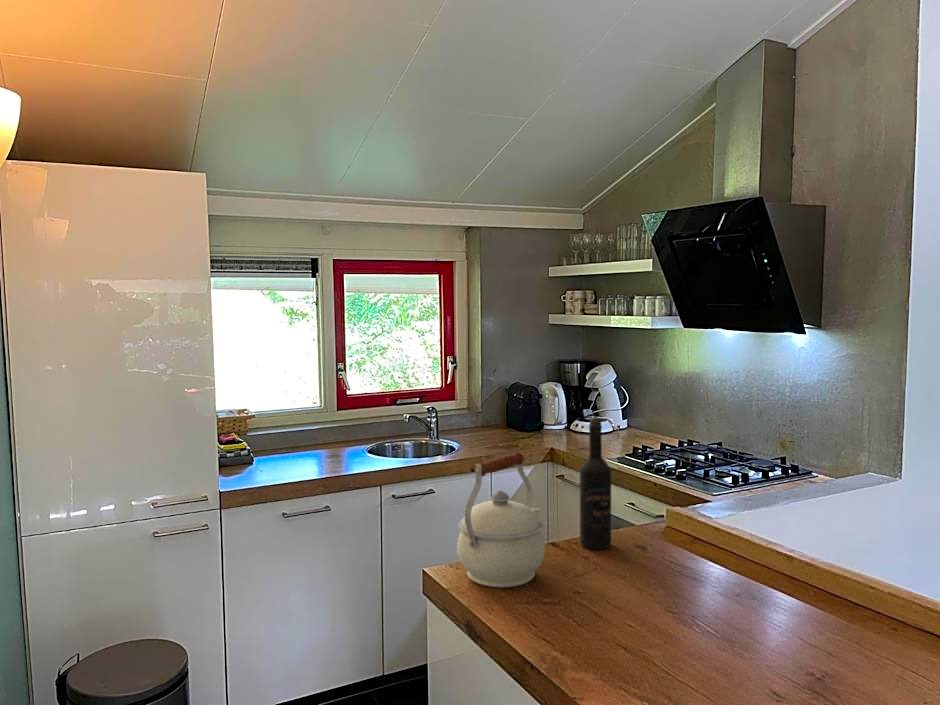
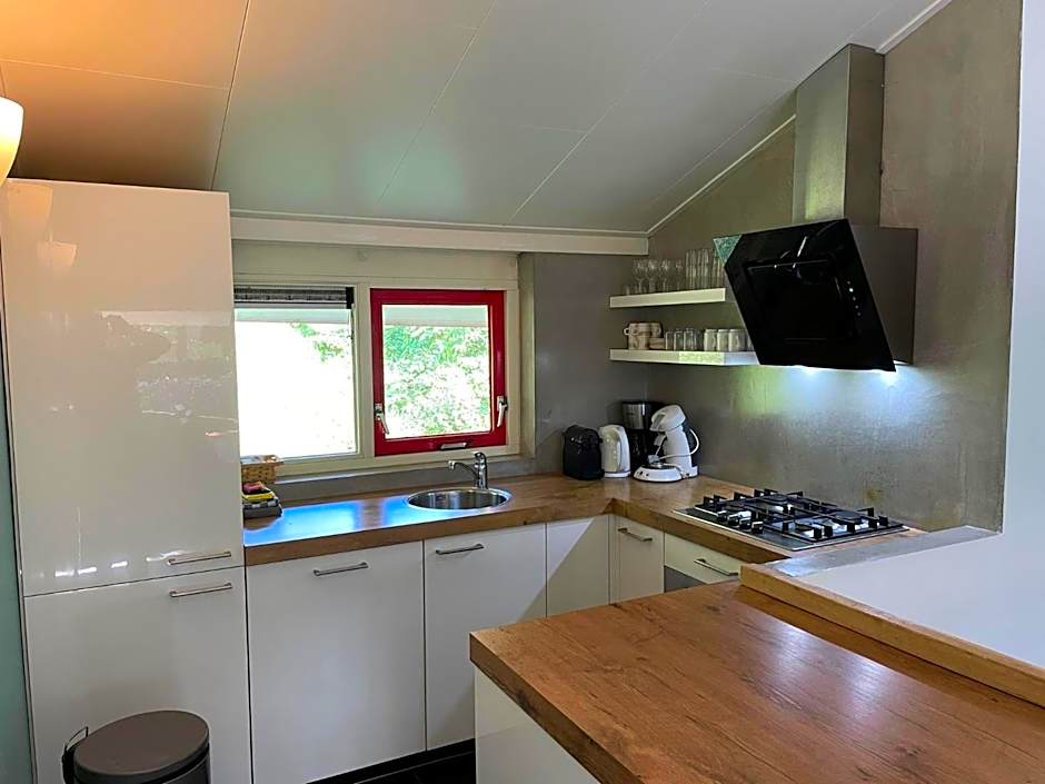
- kettle [456,451,546,588]
- wine bottle [579,417,612,550]
